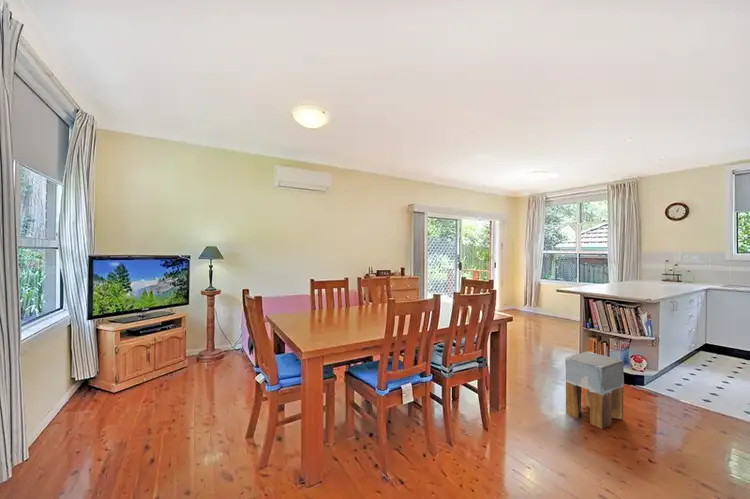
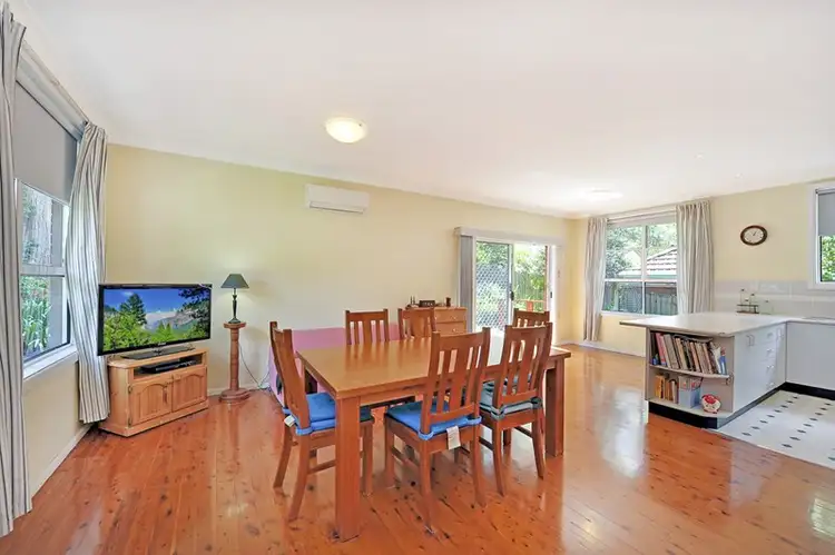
- stool [564,350,625,430]
